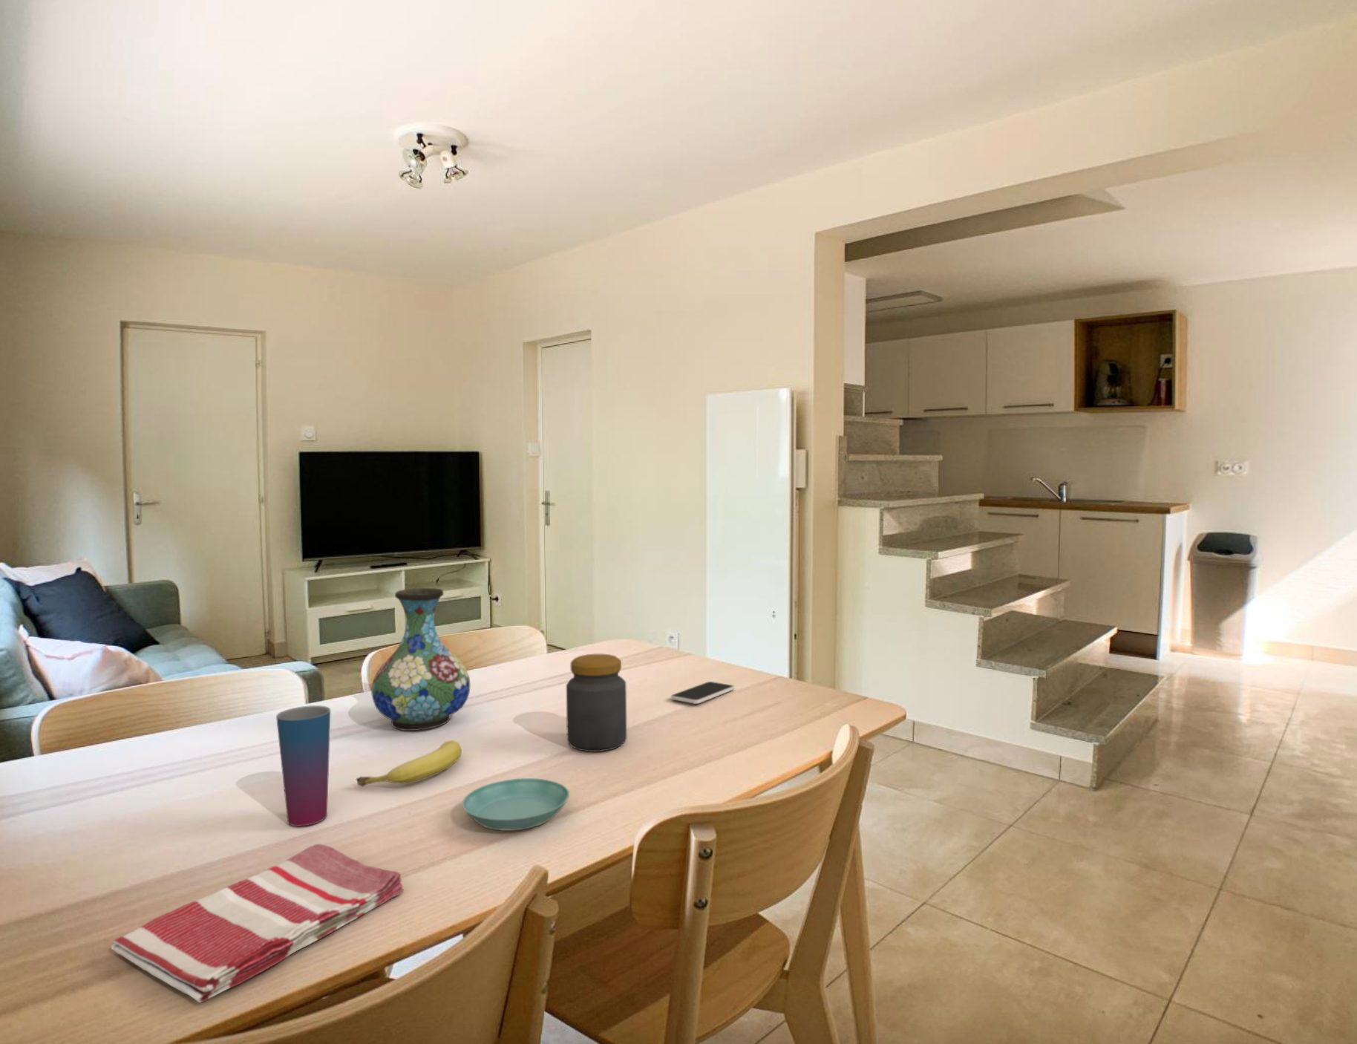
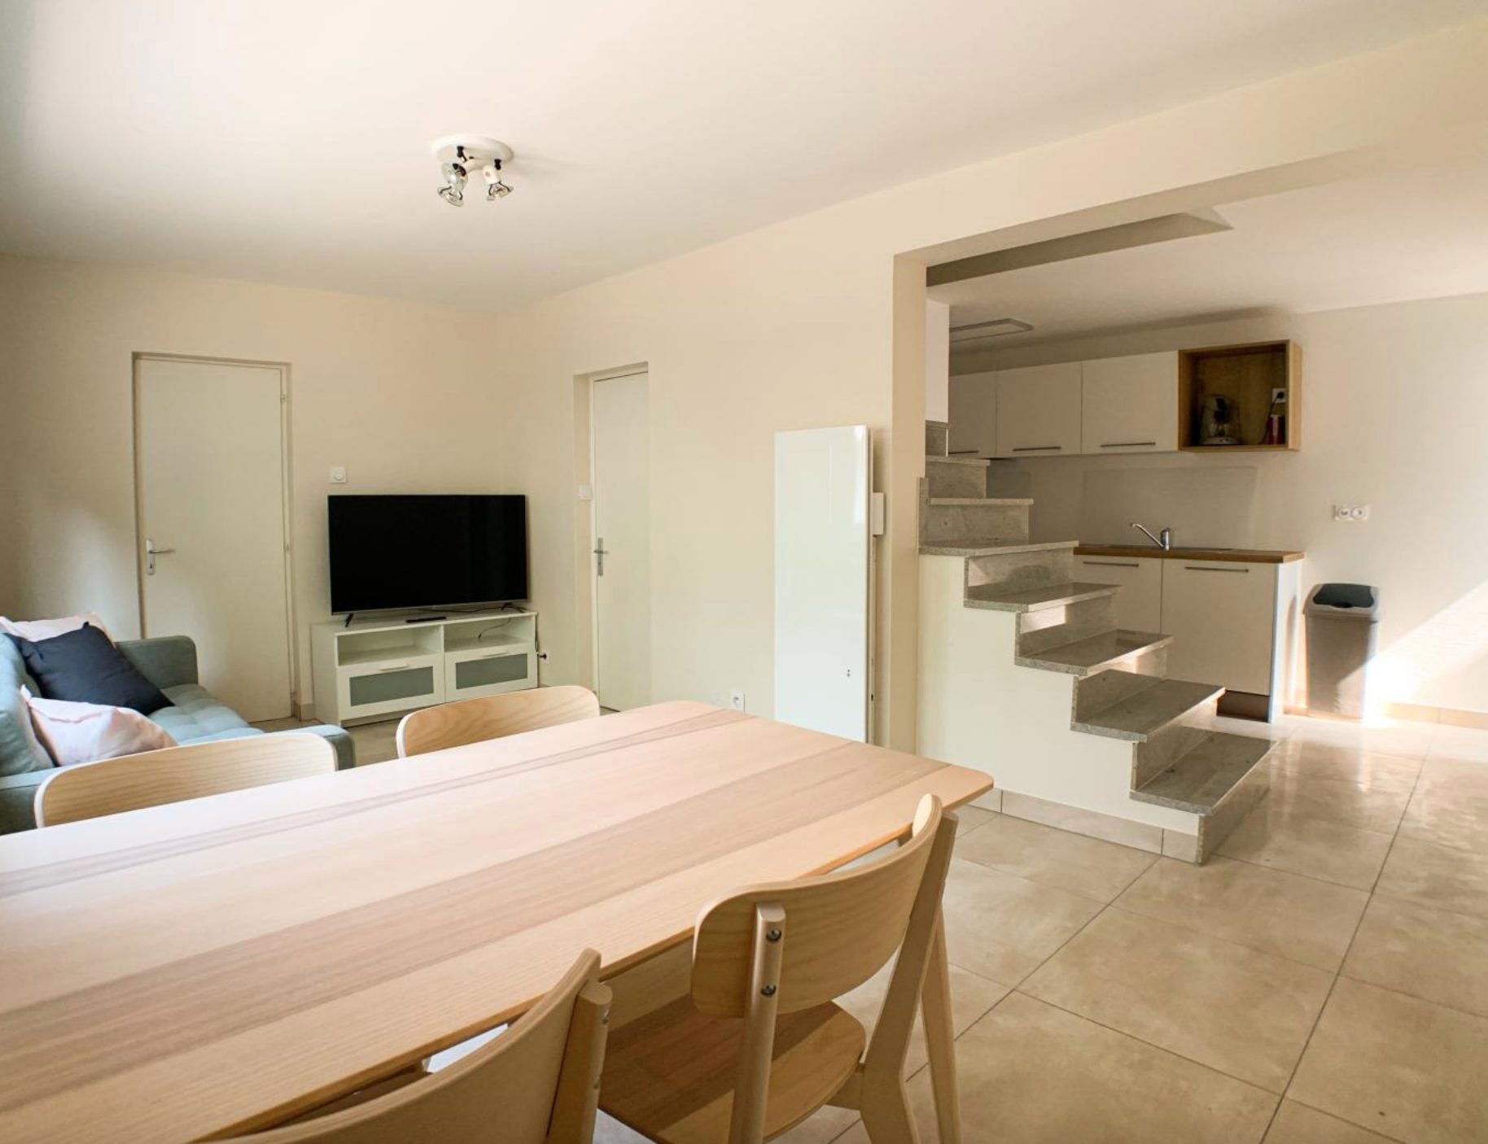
- saucer [461,778,570,831]
- vase [370,588,470,731]
- cup [275,705,331,827]
- smartphone [671,681,734,705]
- fruit [355,739,463,787]
- jar [566,653,627,752]
- dish towel [111,843,403,1003]
